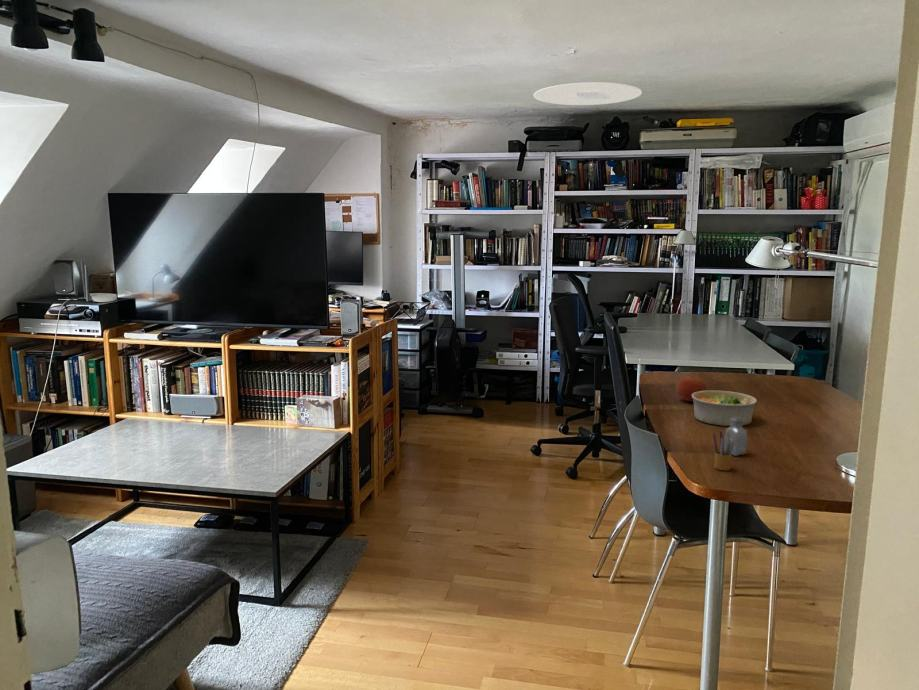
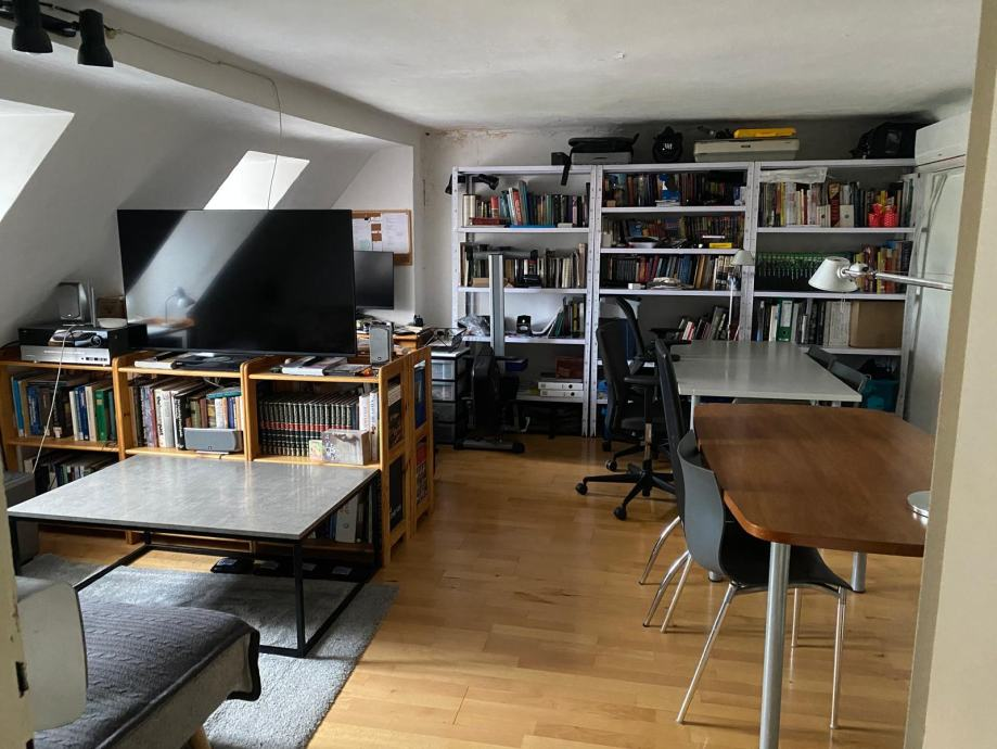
- ceiling light [533,81,643,106]
- bowl [692,390,758,427]
- fruit [676,373,707,403]
- saltshaker [724,417,748,457]
- pencil box [712,428,735,471]
